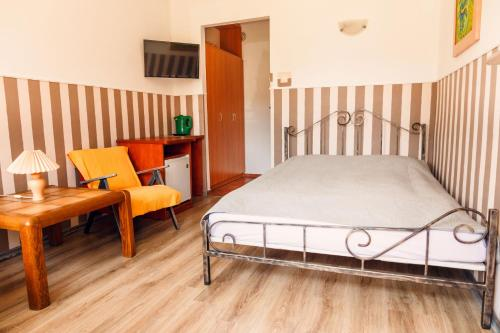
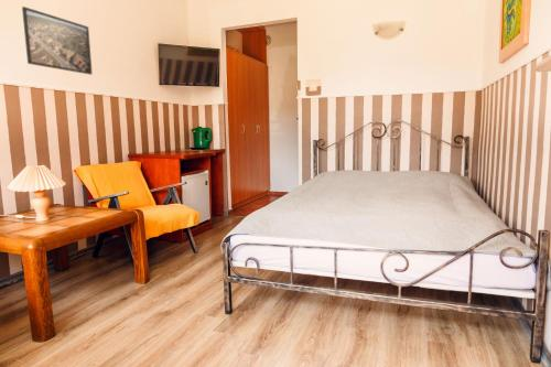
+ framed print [21,6,94,76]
